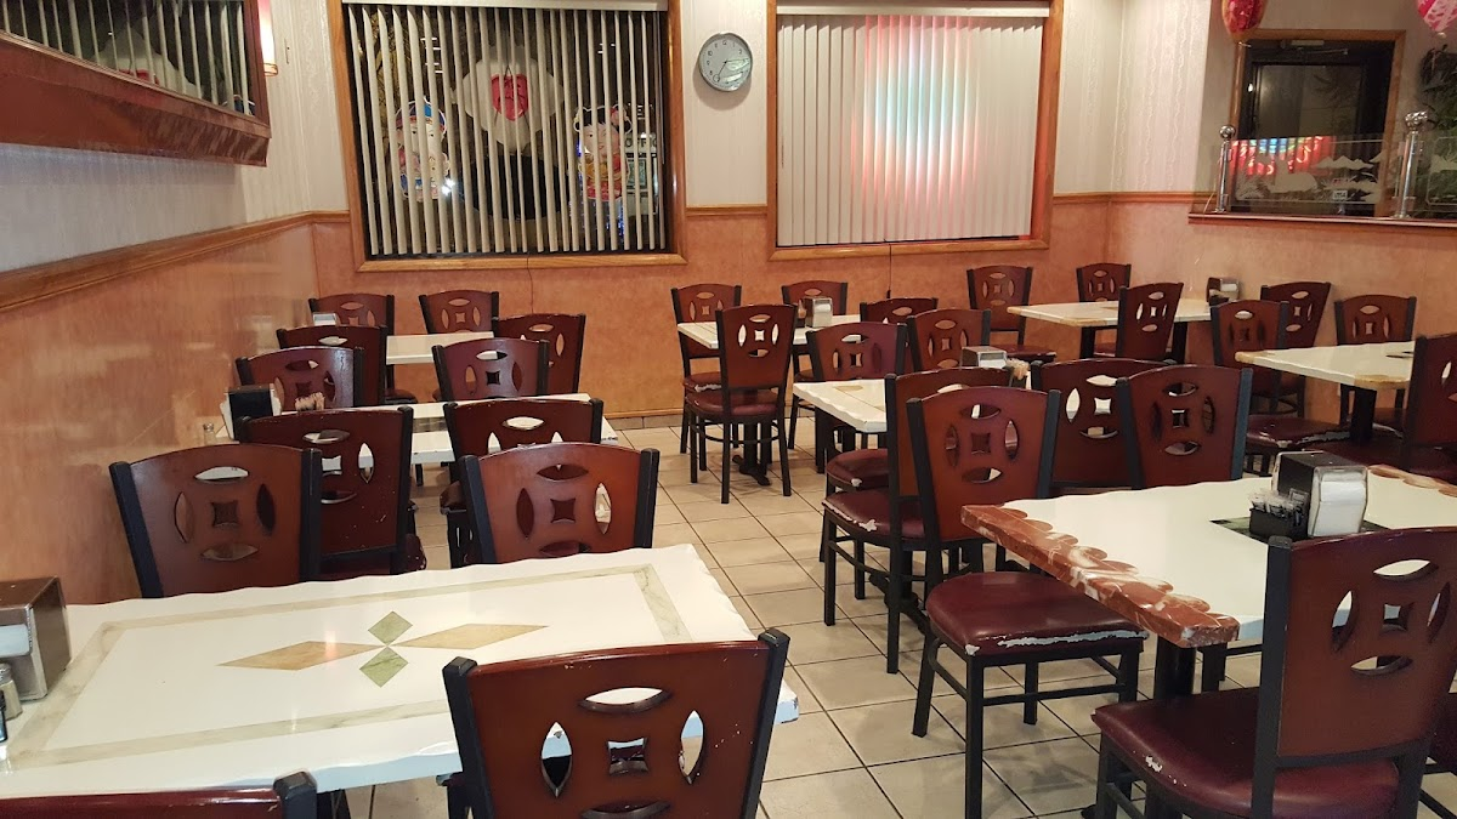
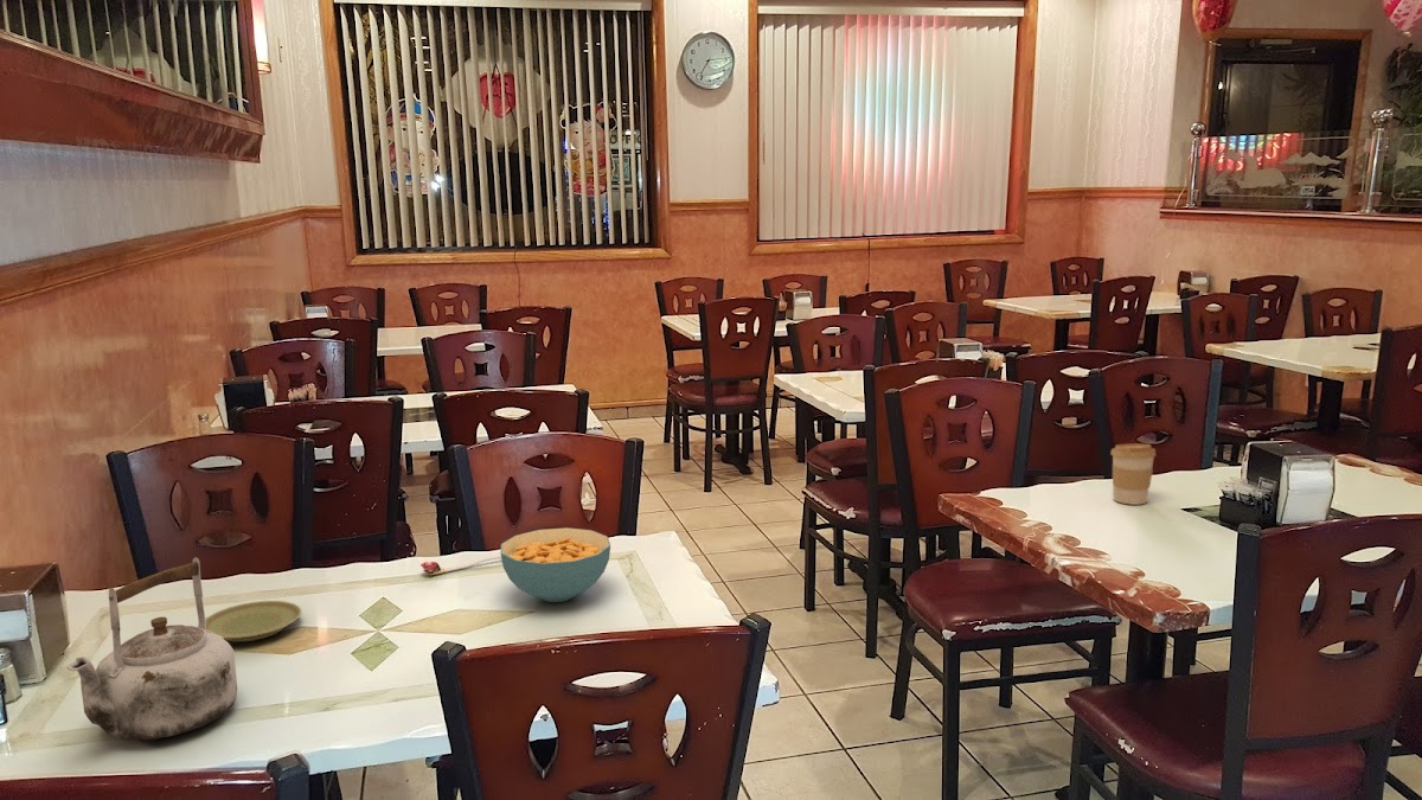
+ kettle [65,556,238,741]
+ coffee cup [1109,442,1157,506]
+ spoon [419,555,501,576]
+ plate [205,600,303,642]
+ cereal bowl [500,526,611,603]
